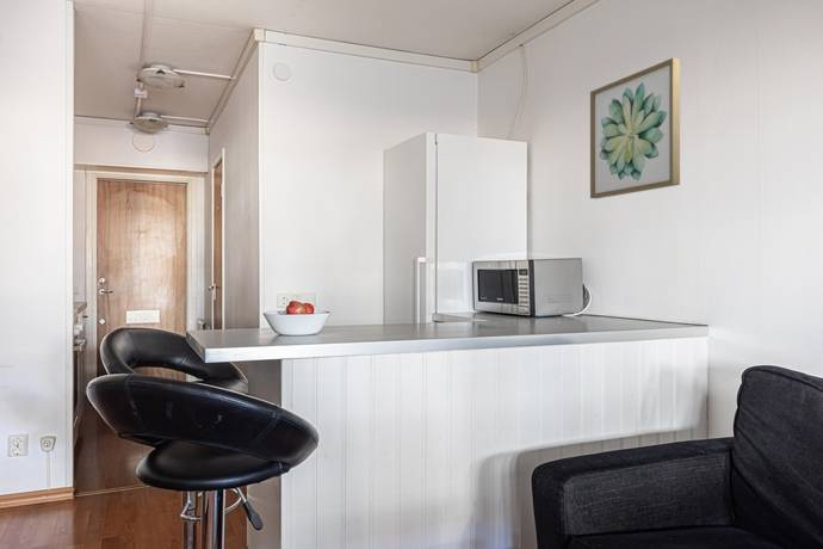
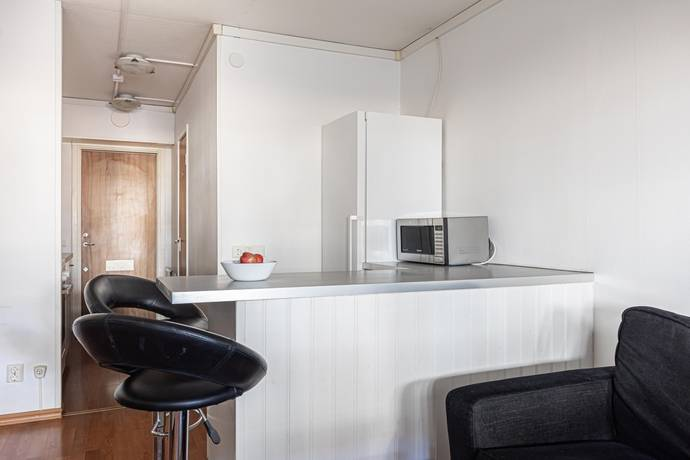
- wall art [589,57,681,199]
